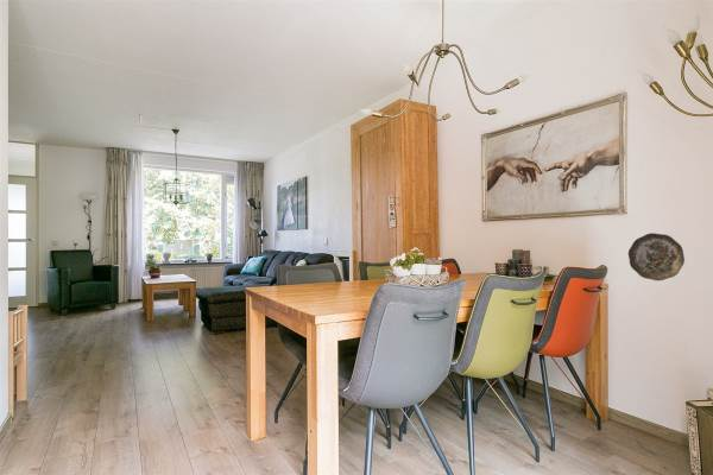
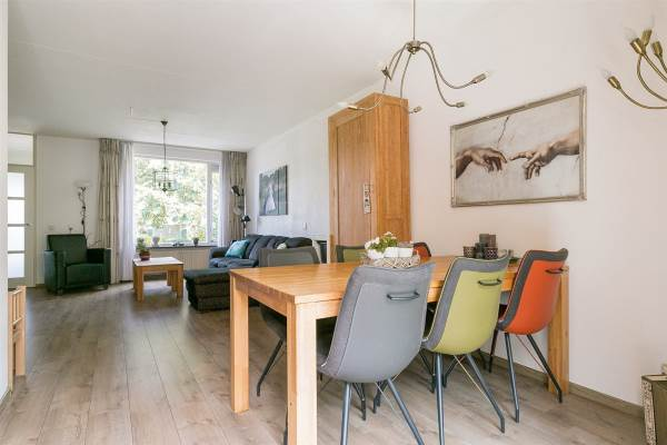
- decorative plate [627,232,686,281]
